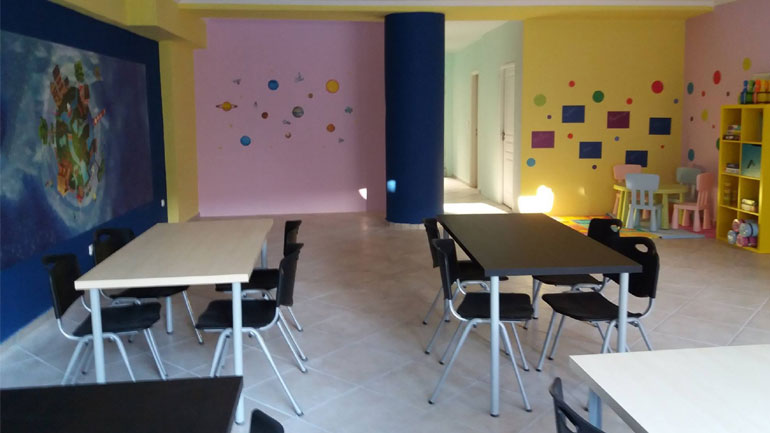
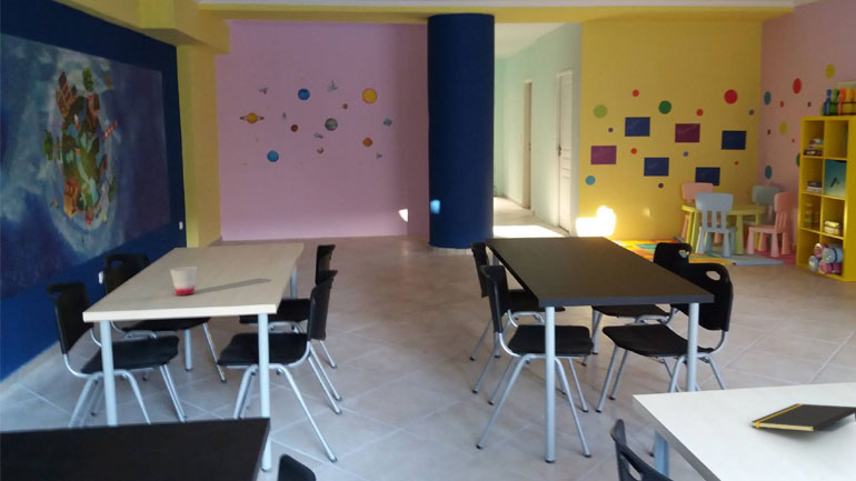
+ cup [169,265,199,297]
+ notepad [750,403,856,433]
